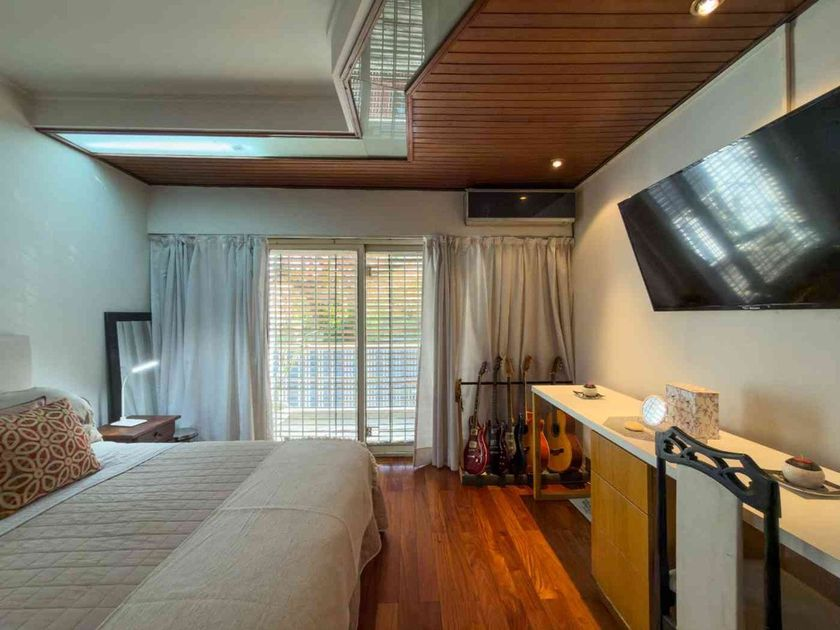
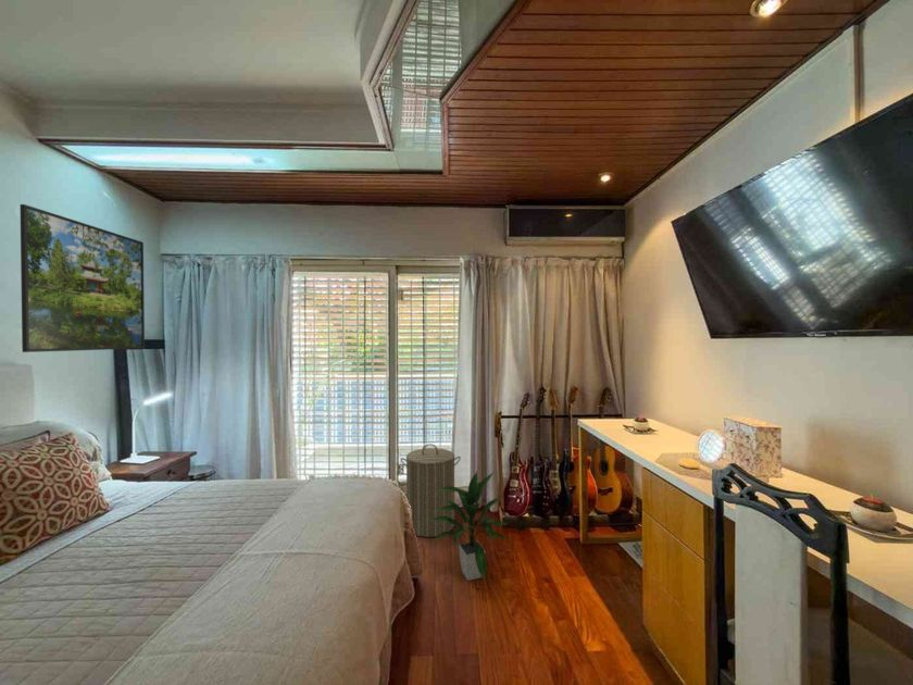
+ indoor plant [427,471,509,583]
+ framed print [18,203,146,353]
+ laundry hamper [399,443,462,538]
